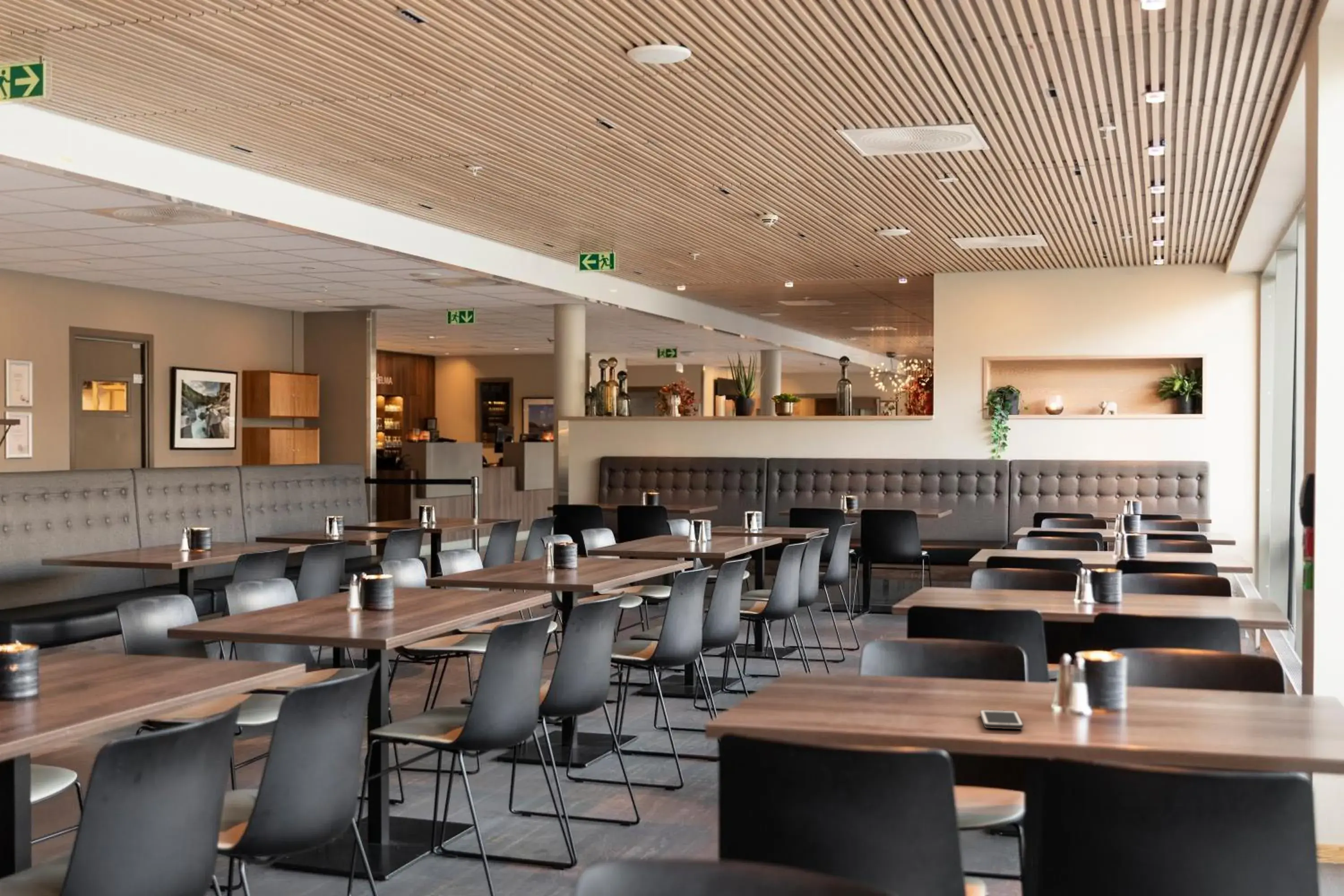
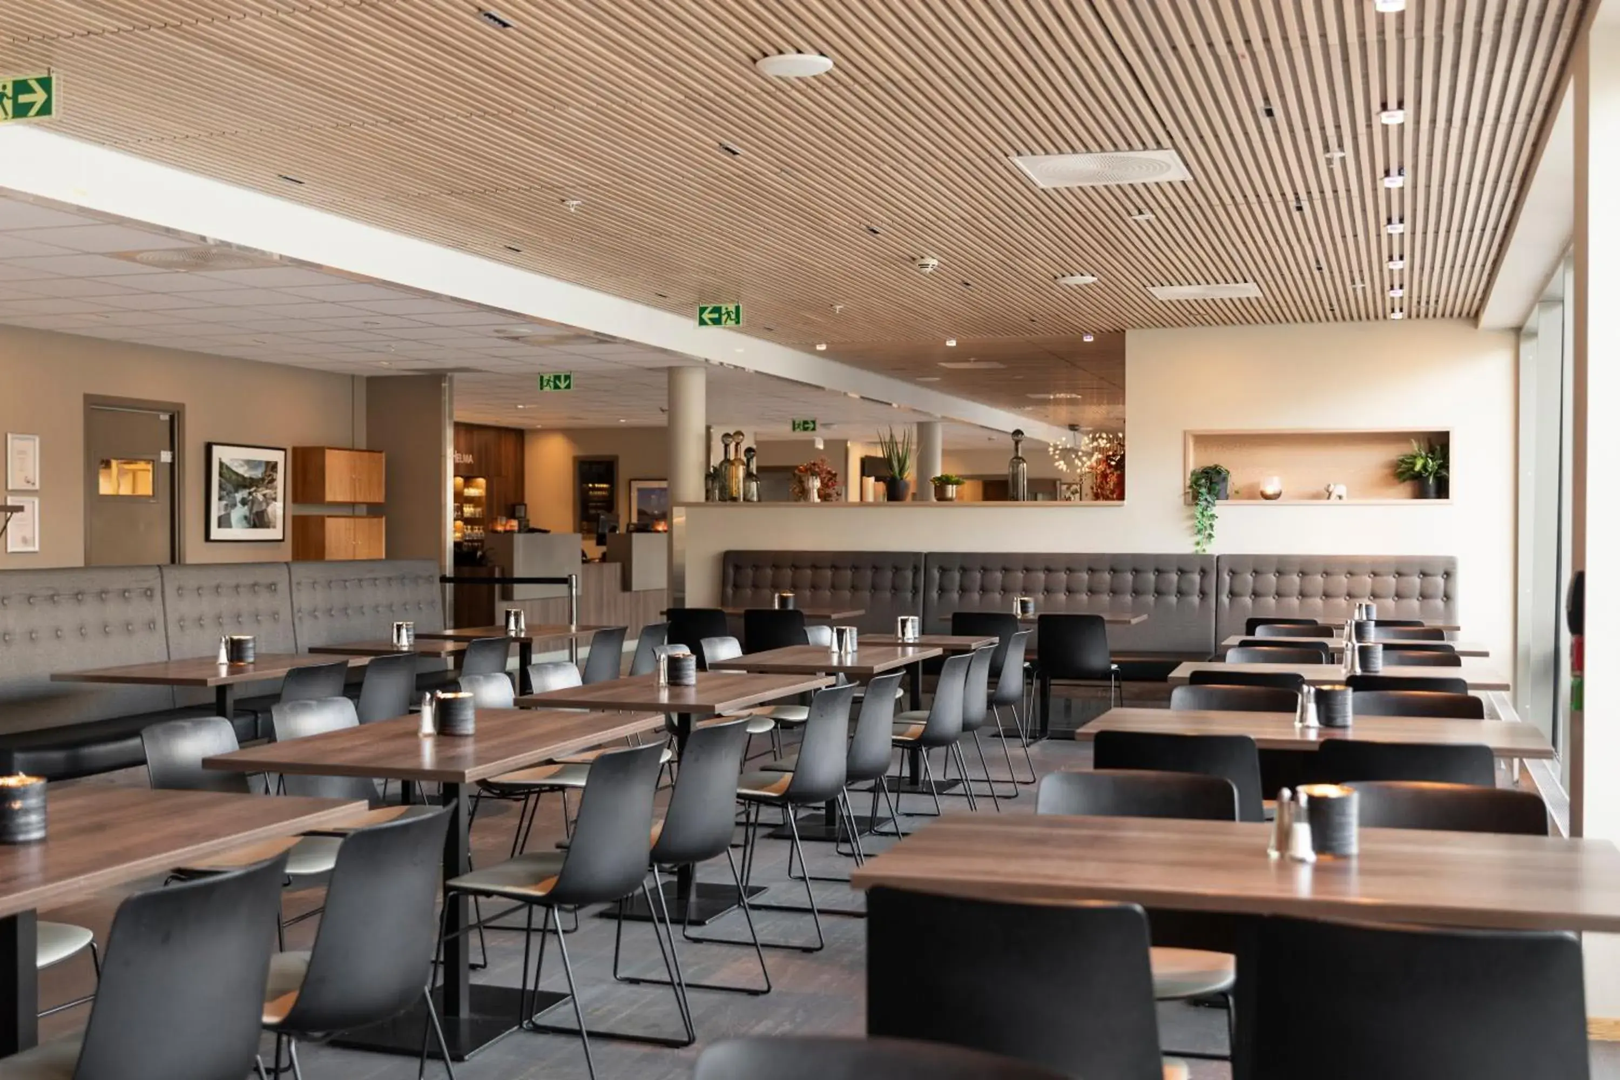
- cell phone [979,709,1024,730]
